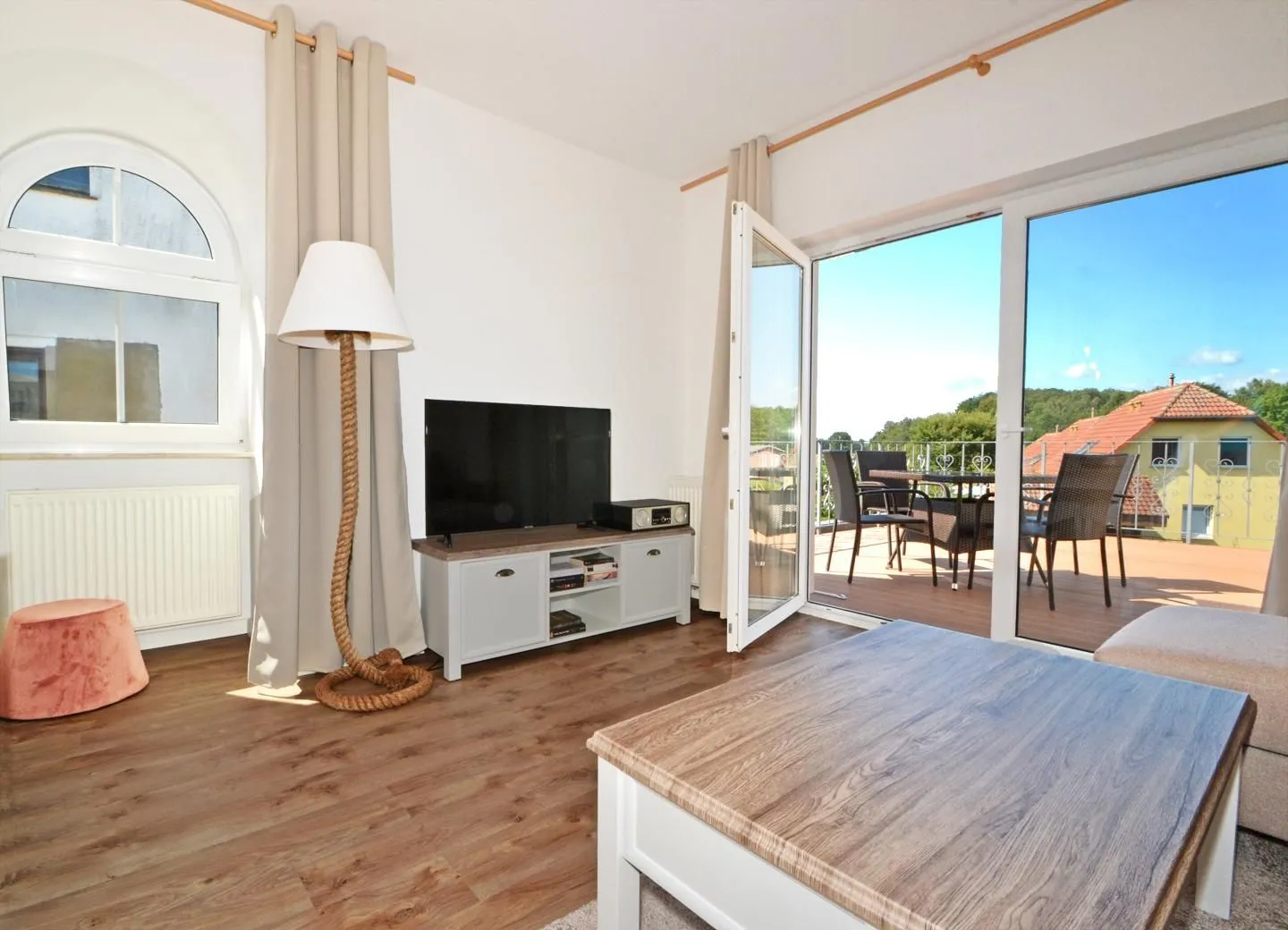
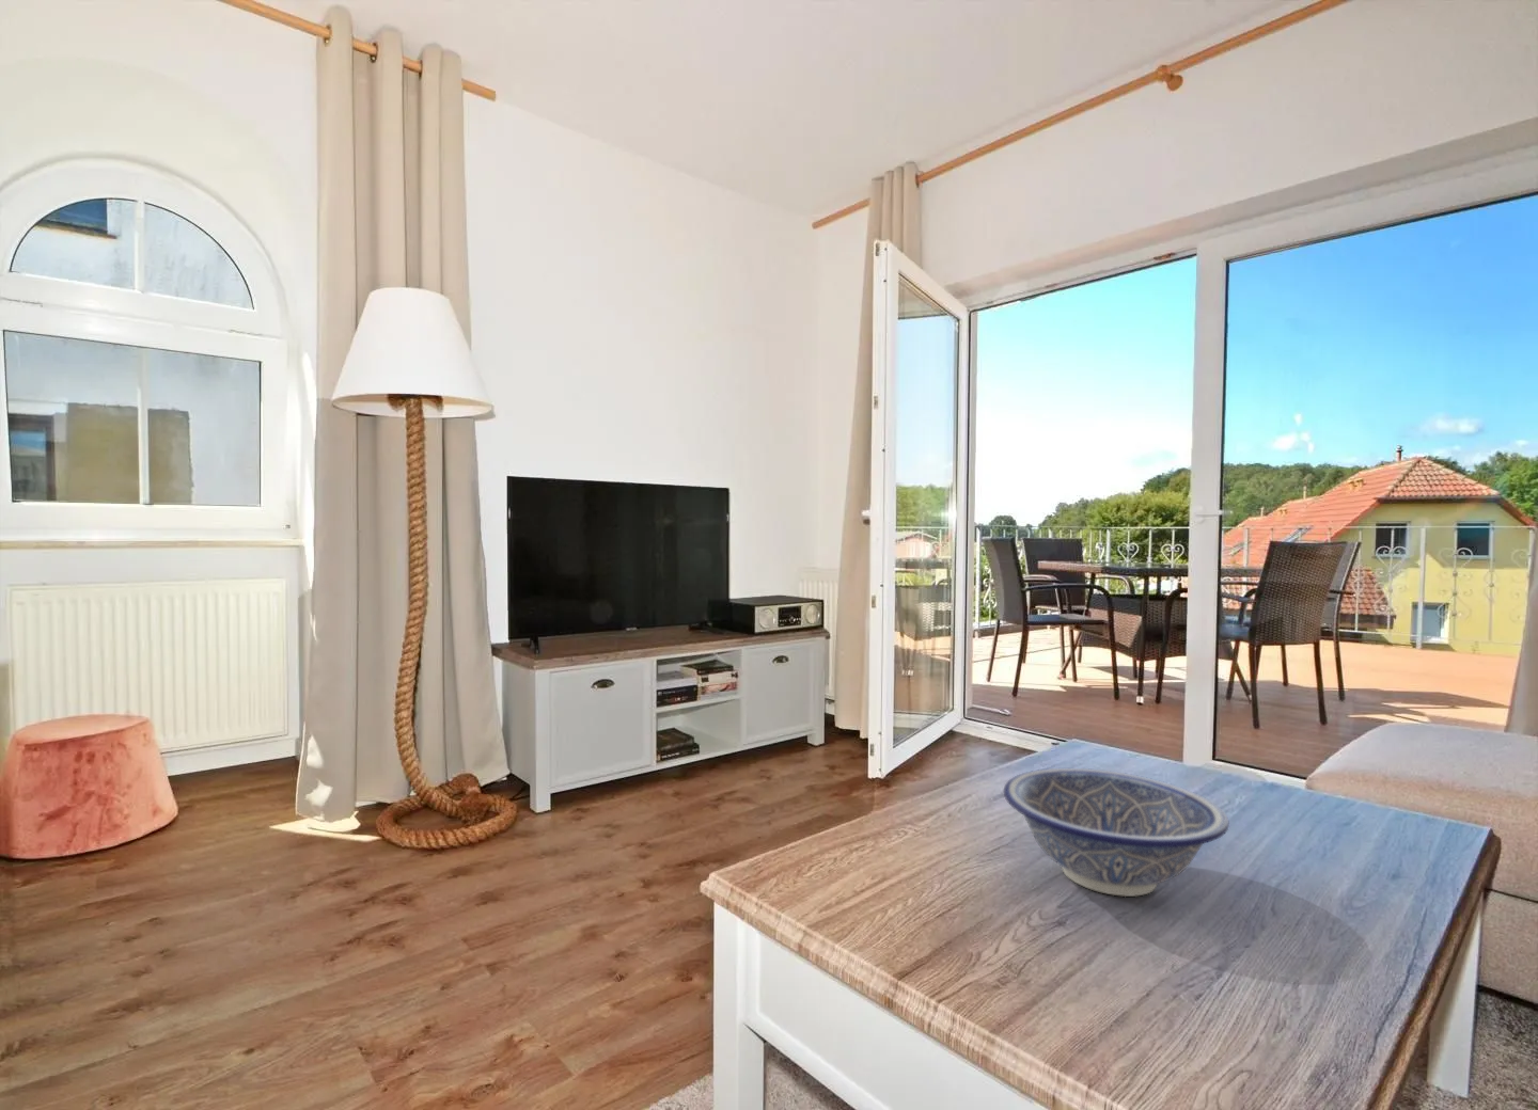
+ decorative bowl [1003,767,1230,898]
